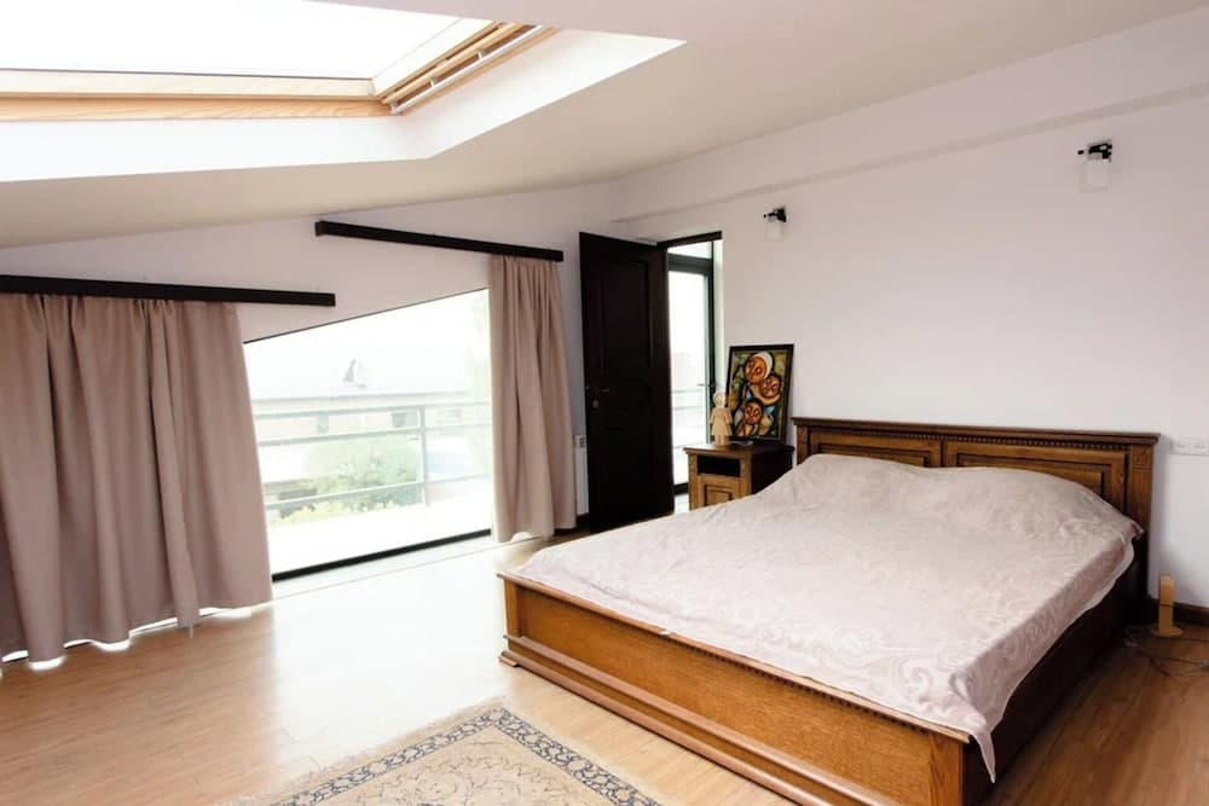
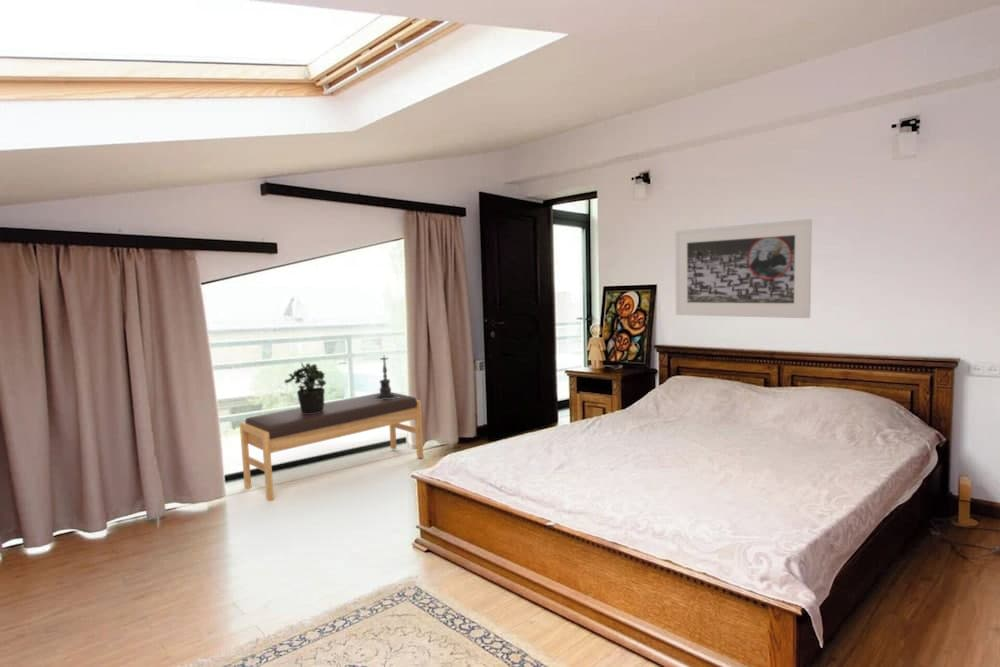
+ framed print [674,218,813,319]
+ candle holder [373,356,400,400]
+ potted plant [284,361,327,414]
+ bench [239,391,424,502]
